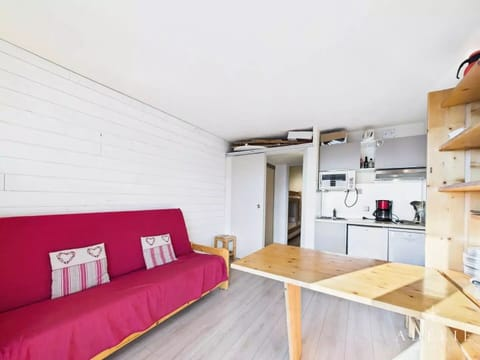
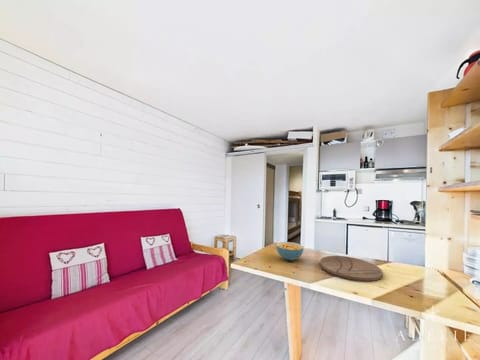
+ cutting board [319,255,384,283]
+ cereal bowl [275,241,305,261]
